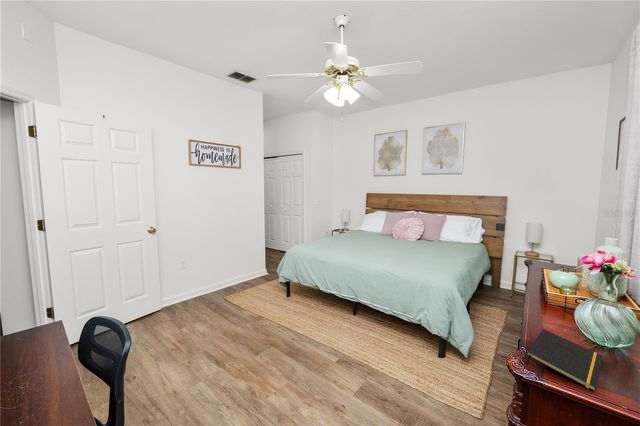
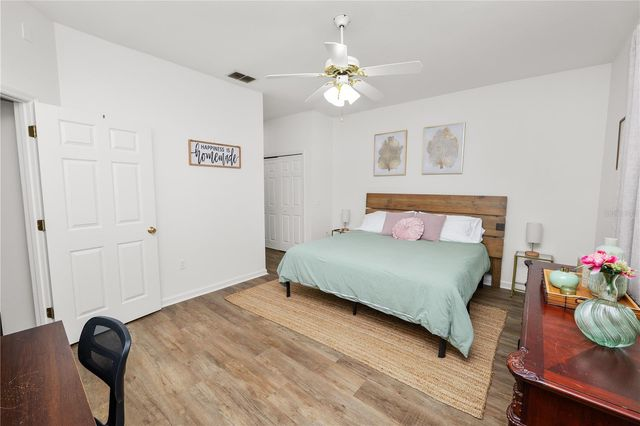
- notepad [525,328,604,393]
